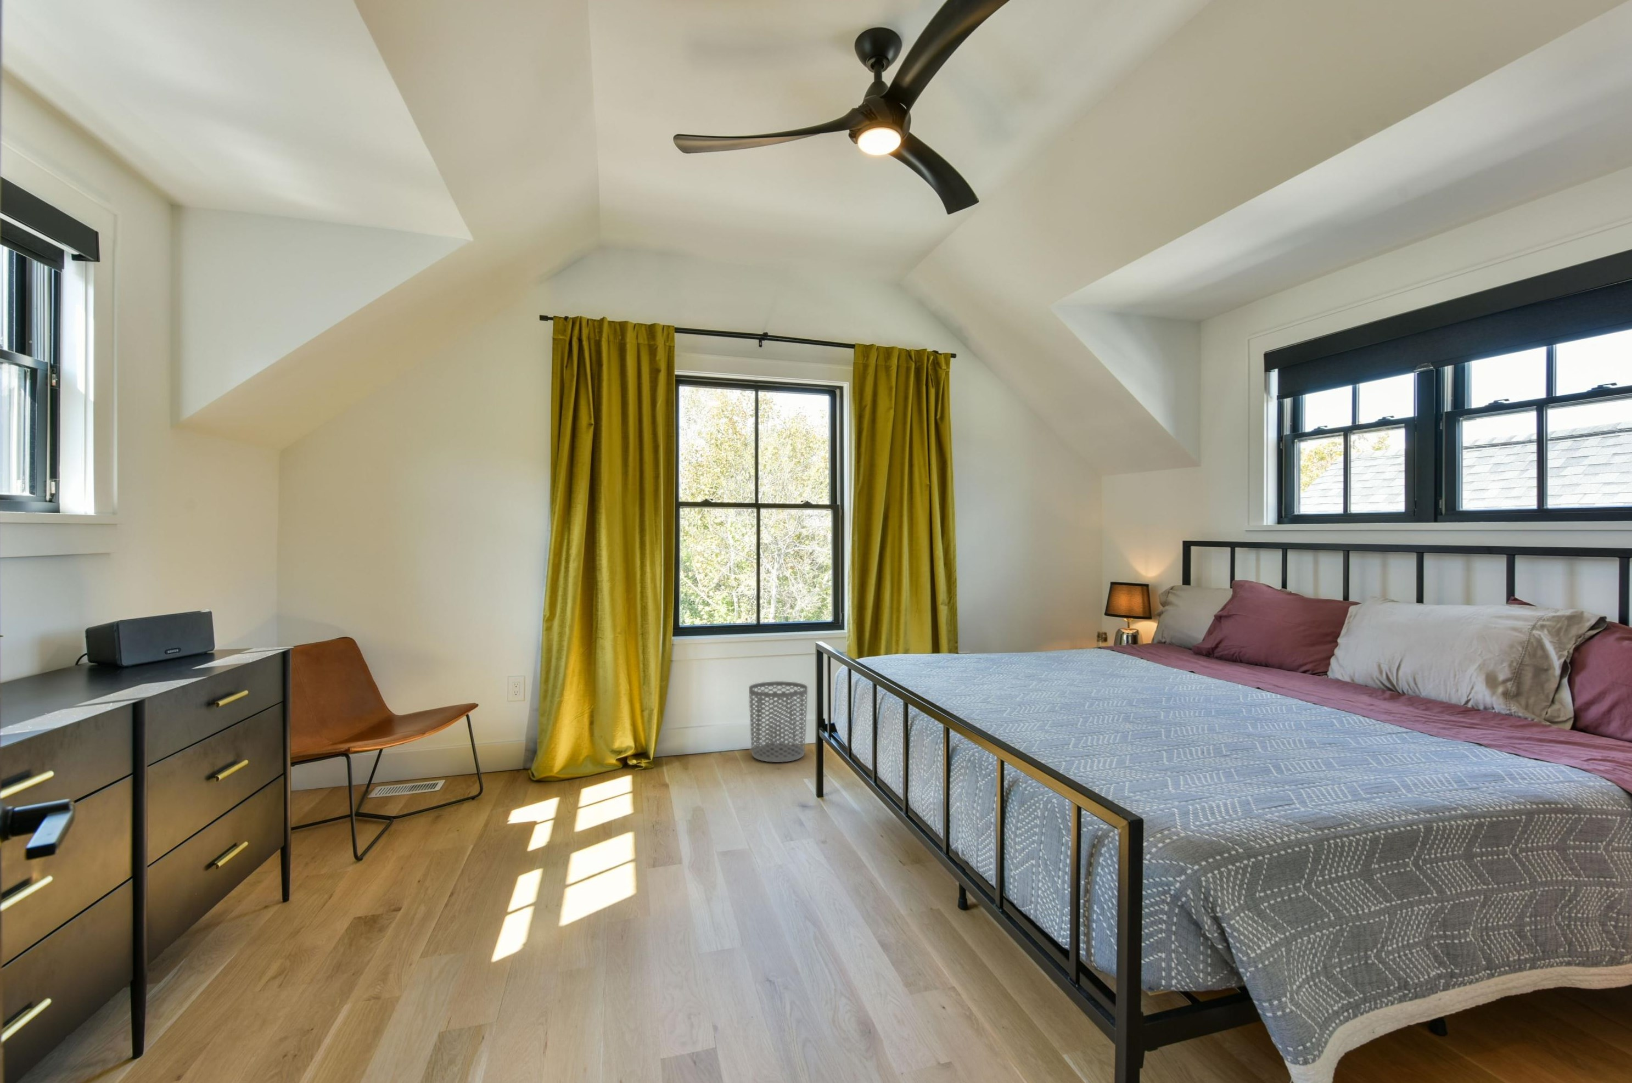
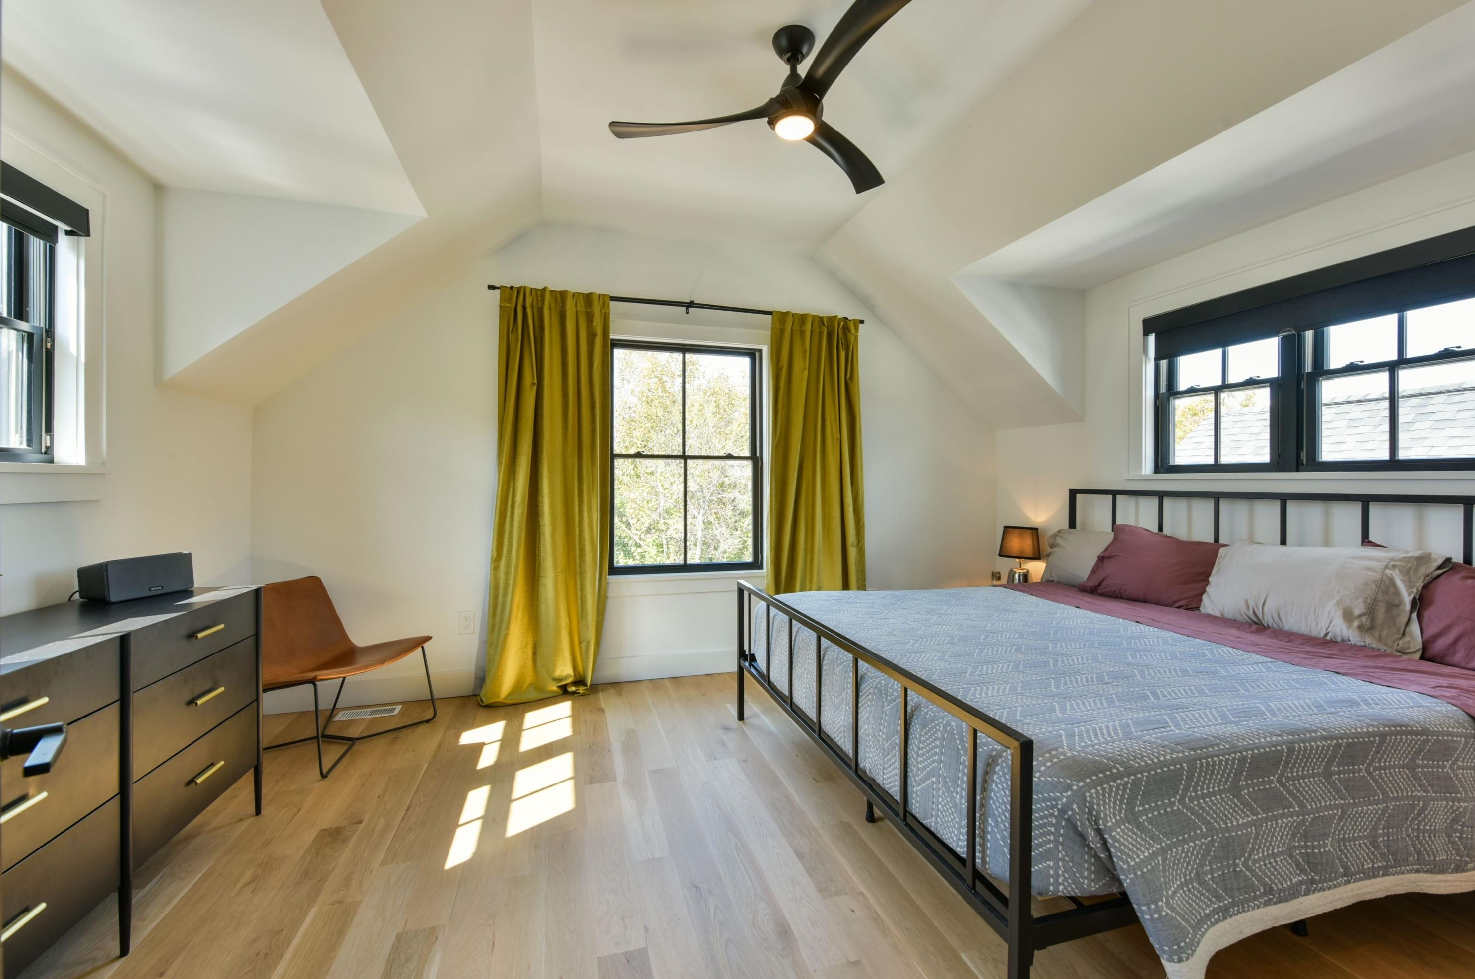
- waste bin [748,681,808,763]
